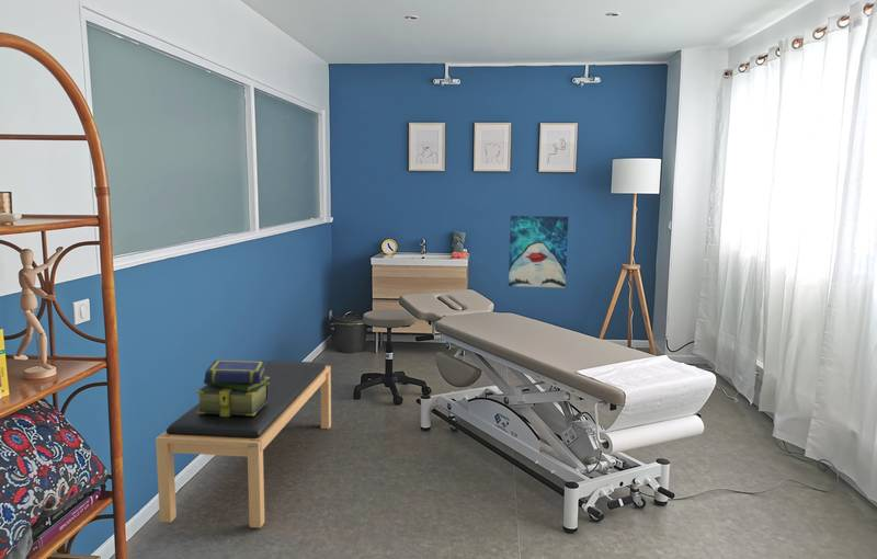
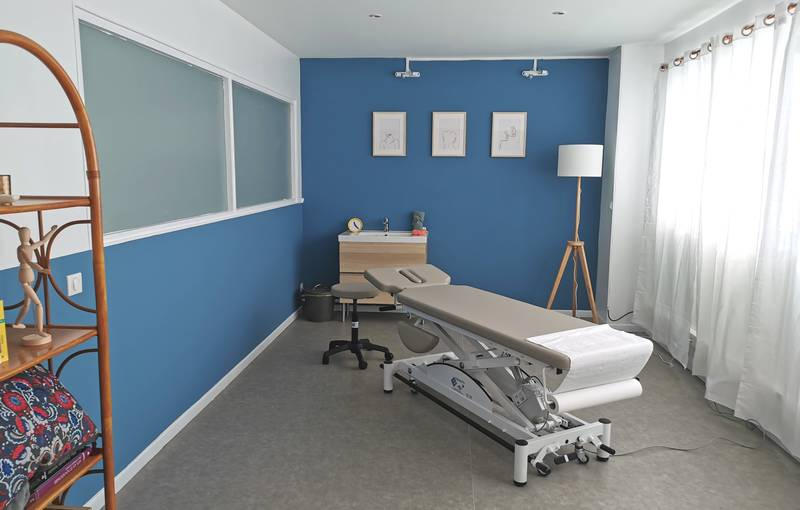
- bench [155,360,332,529]
- stack of books [195,360,270,417]
- wall art [508,215,569,288]
